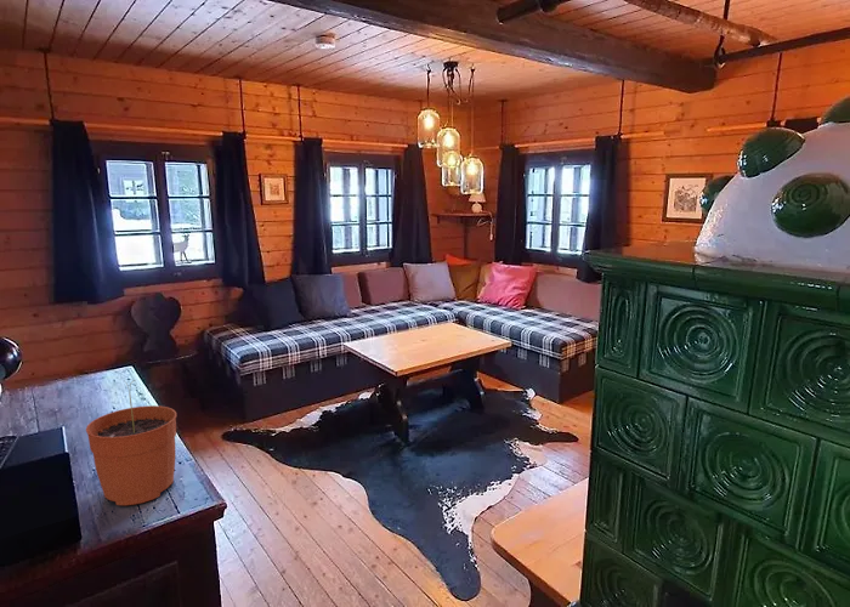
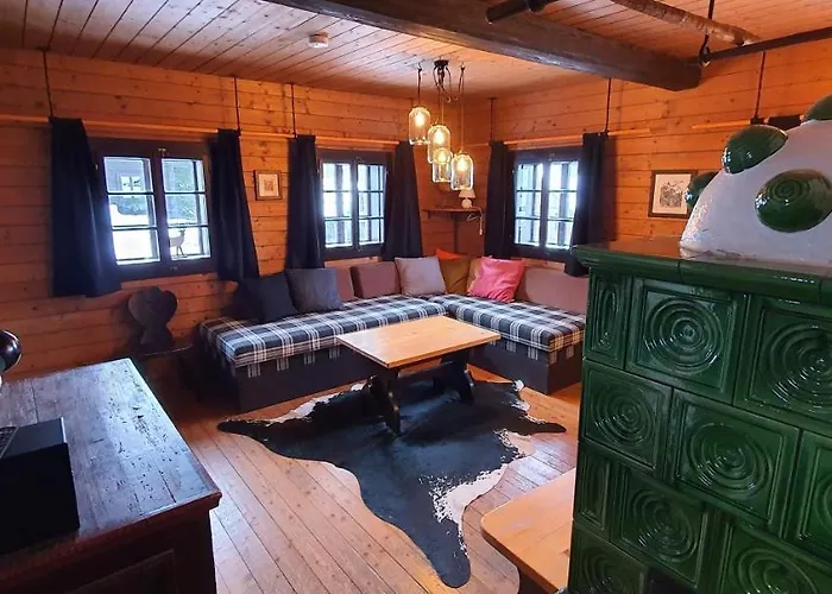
- plant pot [85,379,177,506]
